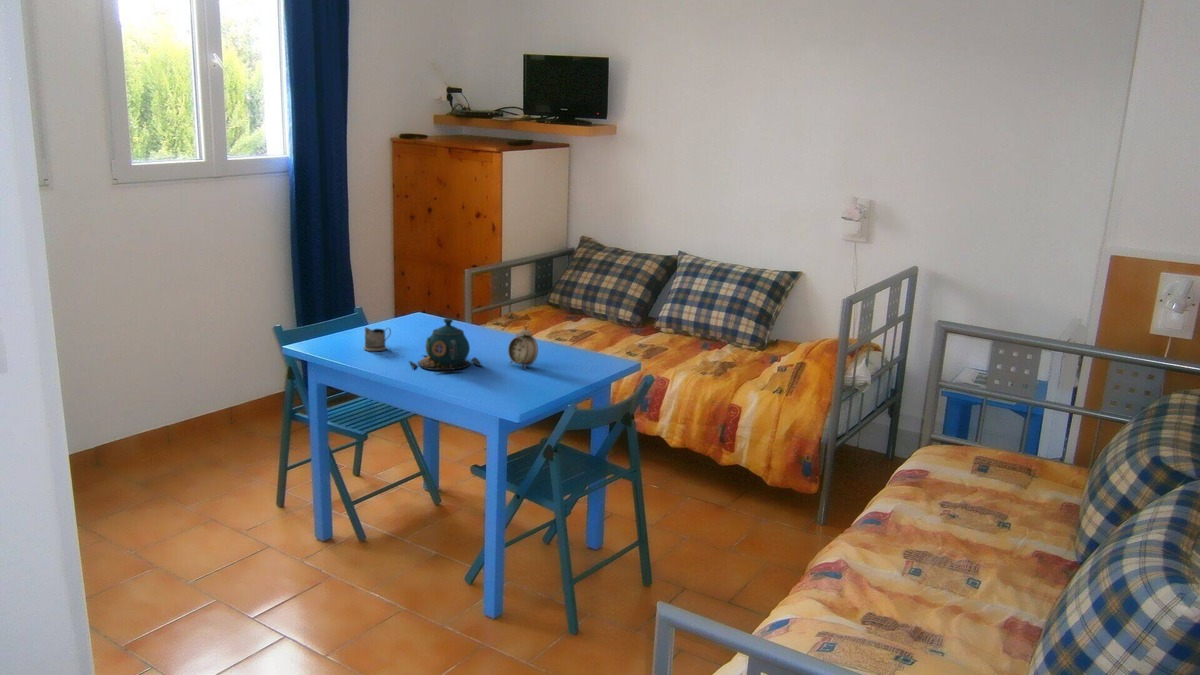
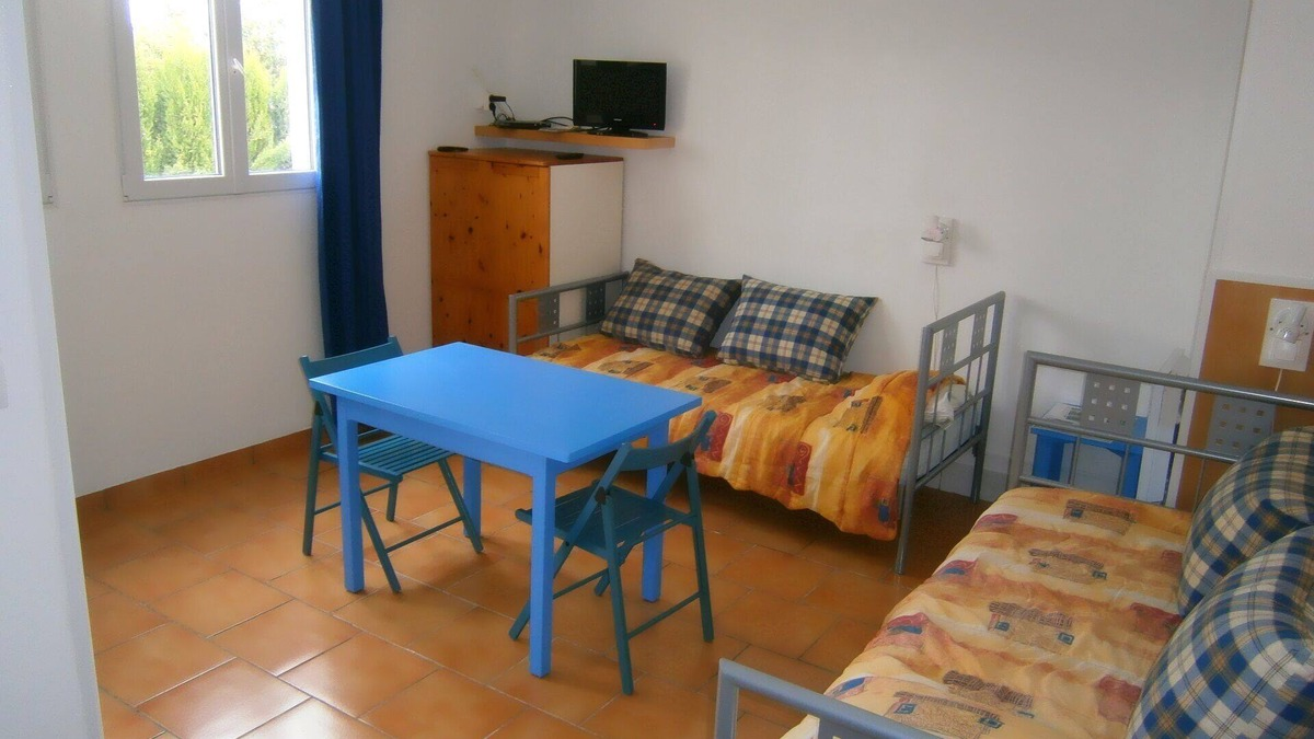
- tea glass holder [363,326,392,352]
- teapot [408,317,483,374]
- alarm clock [507,320,539,370]
